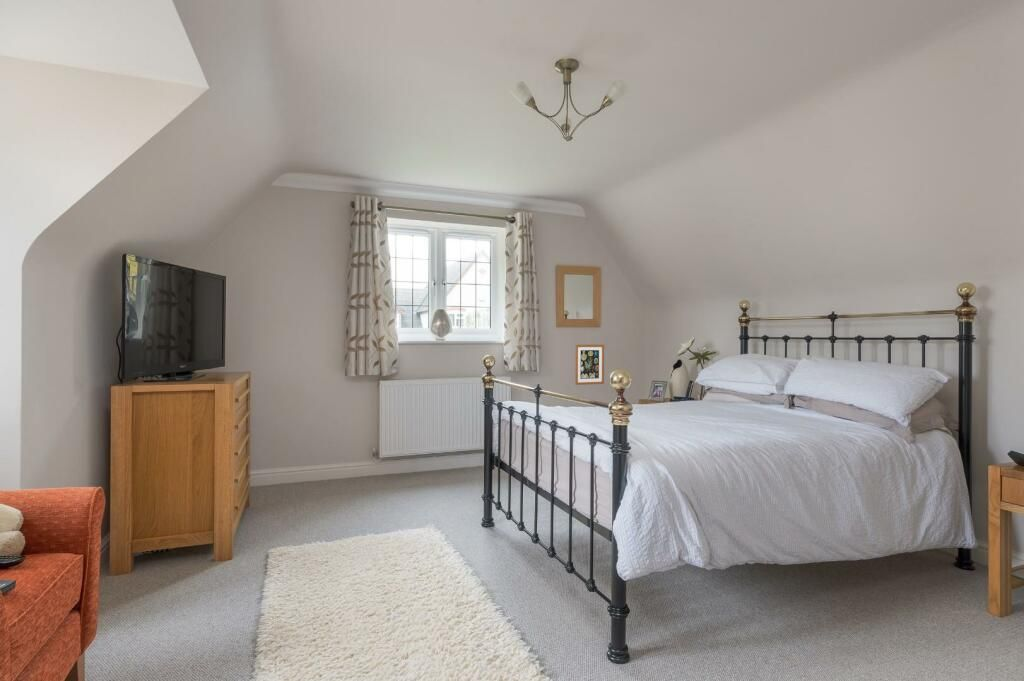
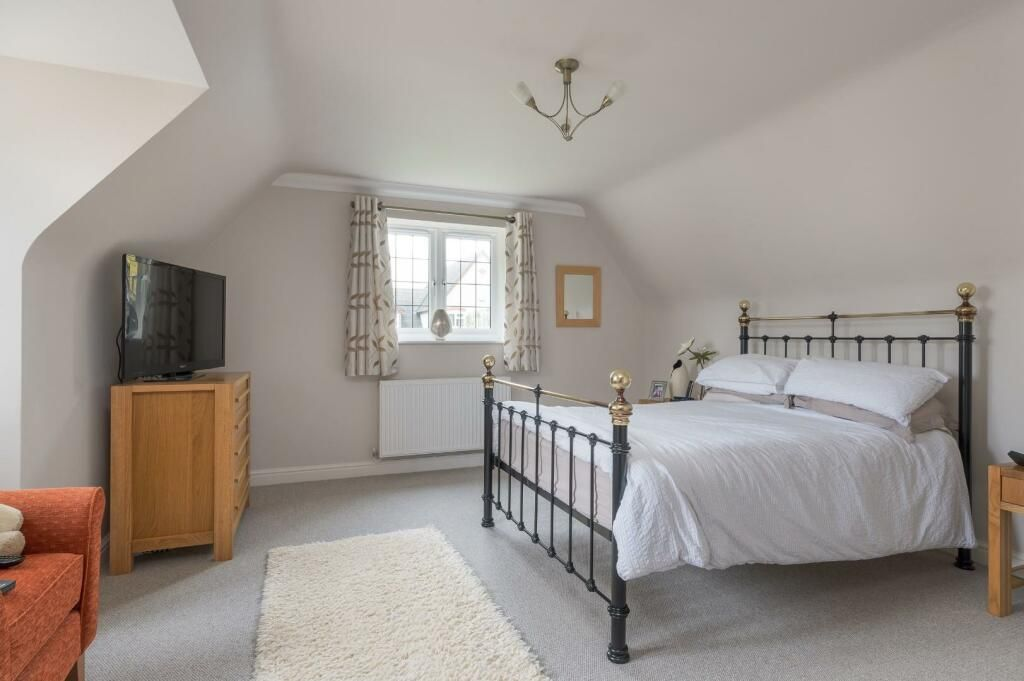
- wall art [574,344,605,386]
